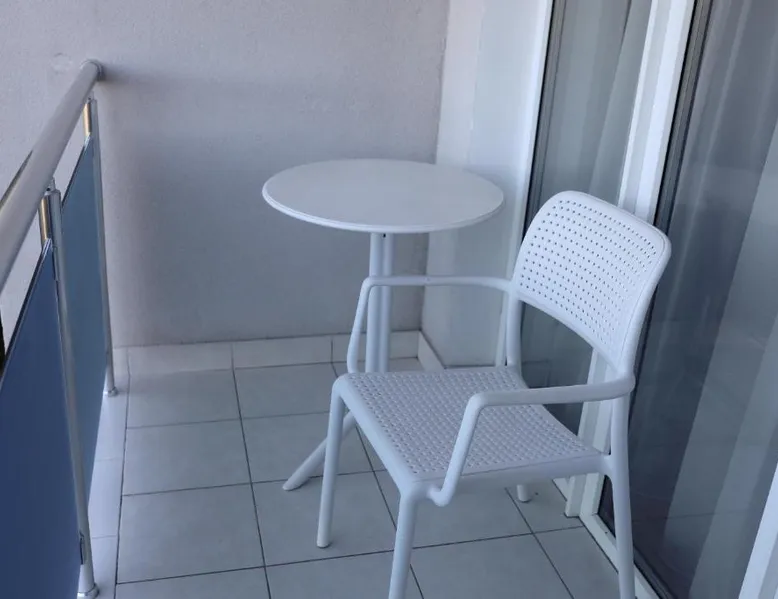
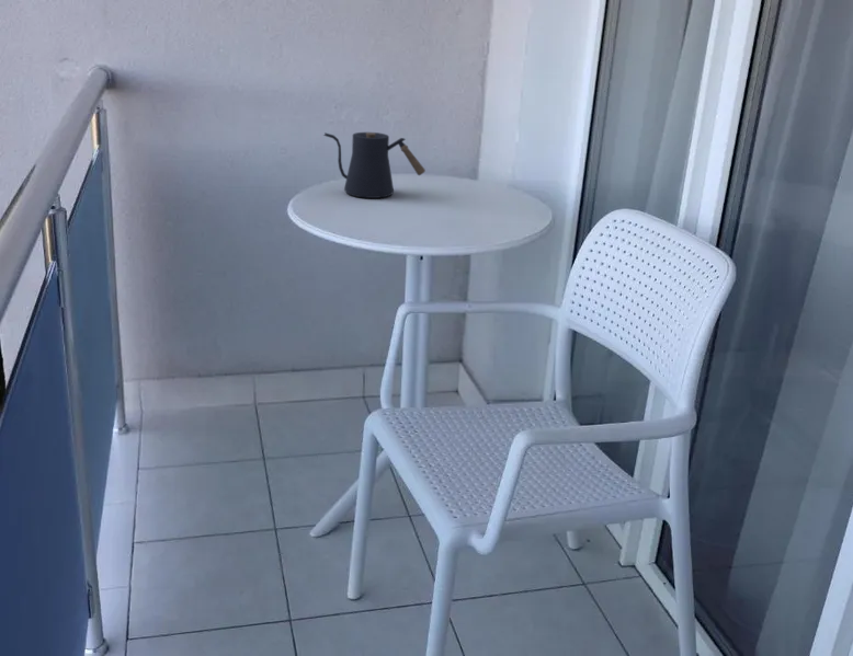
+ kettle [322,131,426,199]
